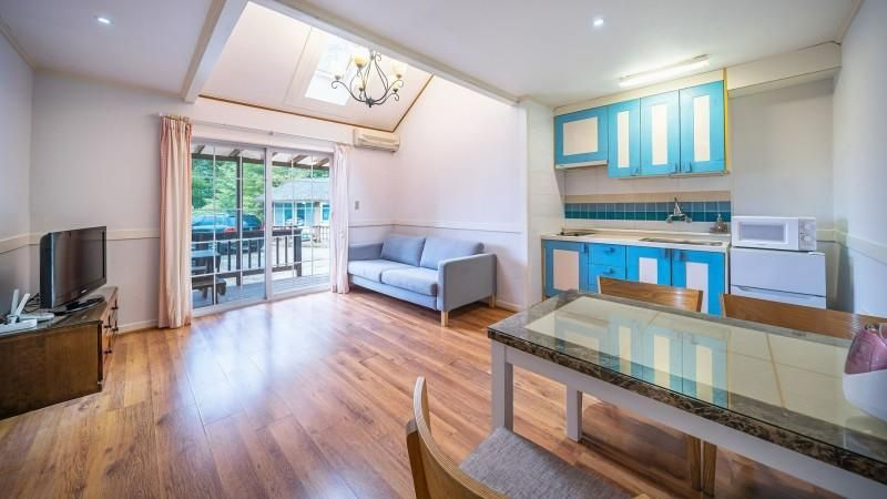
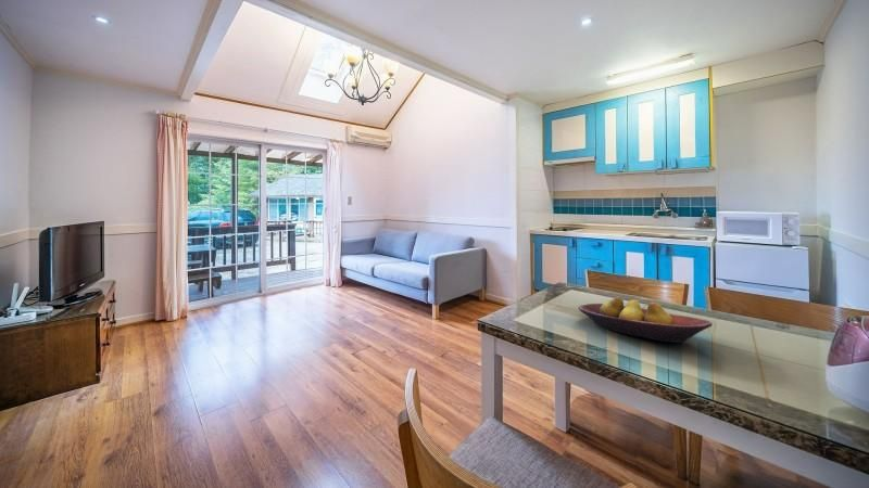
+ fruit bowl [577,296,714,344]
